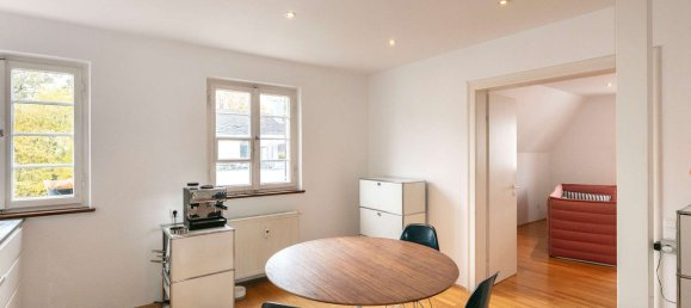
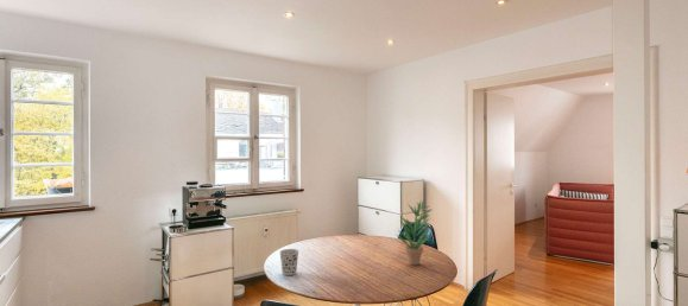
+ cup [278,248,299,276]
+ potted plant [396,199,434,267]
